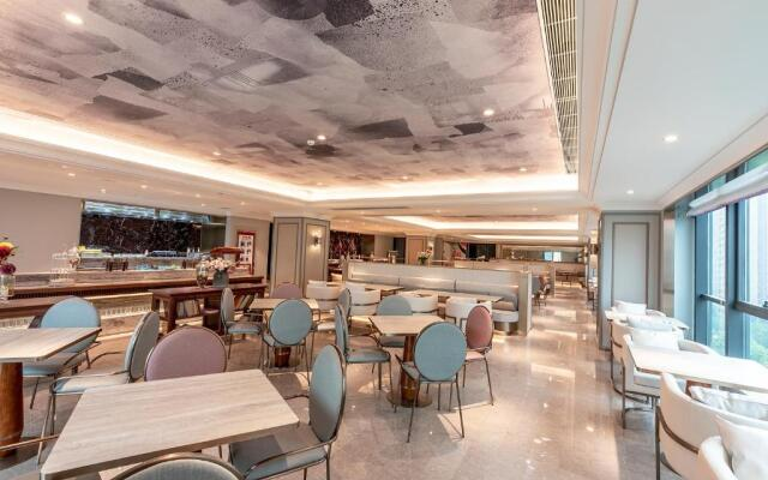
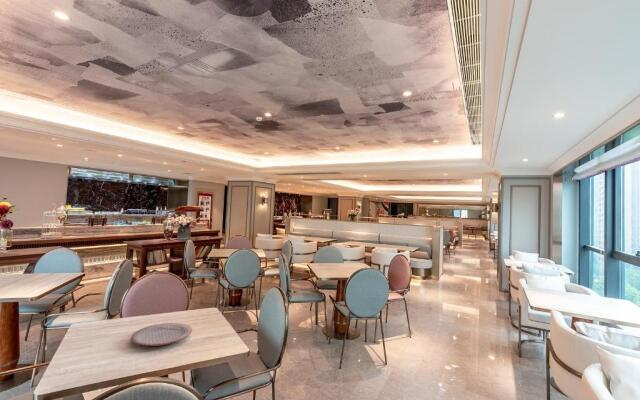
+ plate [130,322,193,347]
